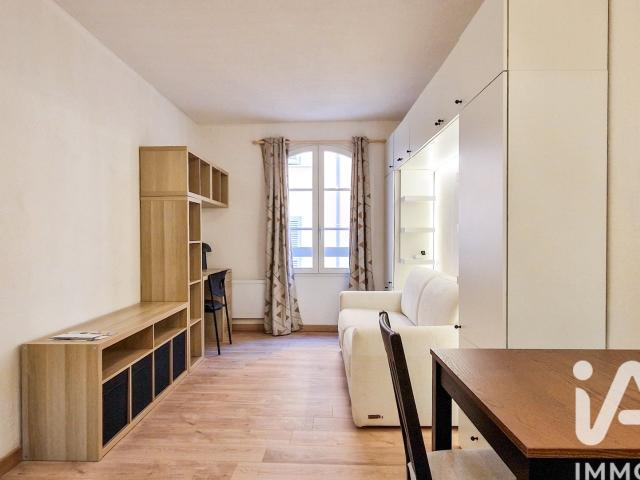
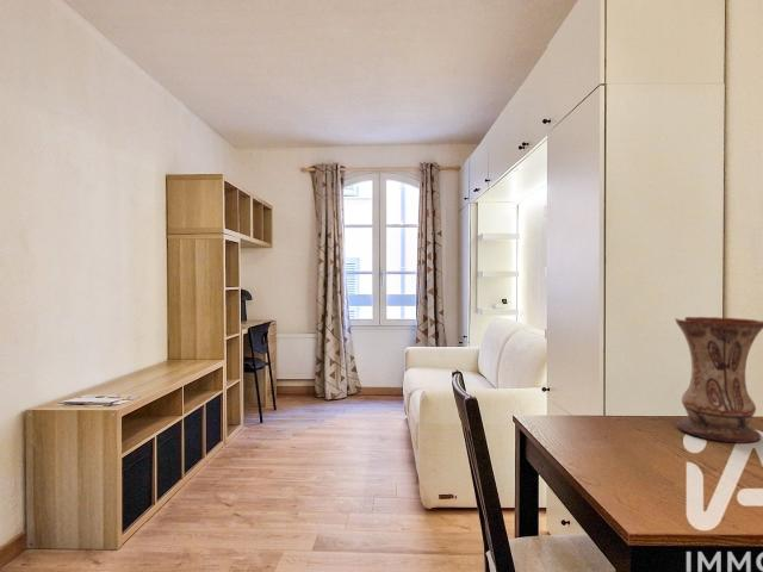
+ vase [674,316,763,444]
